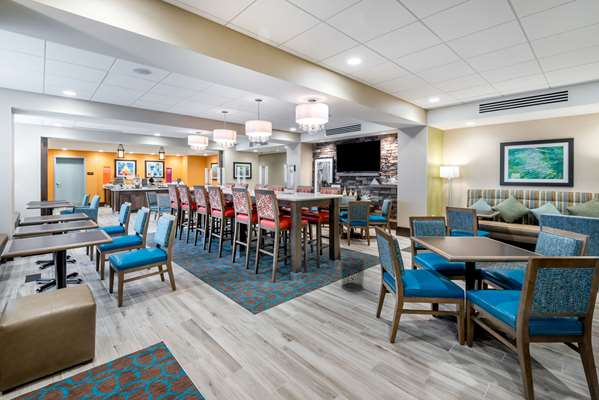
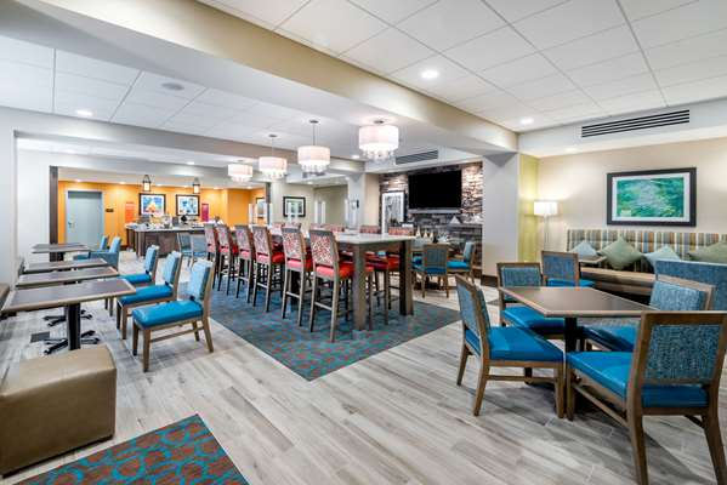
- waste bin [339,257,367,292]
